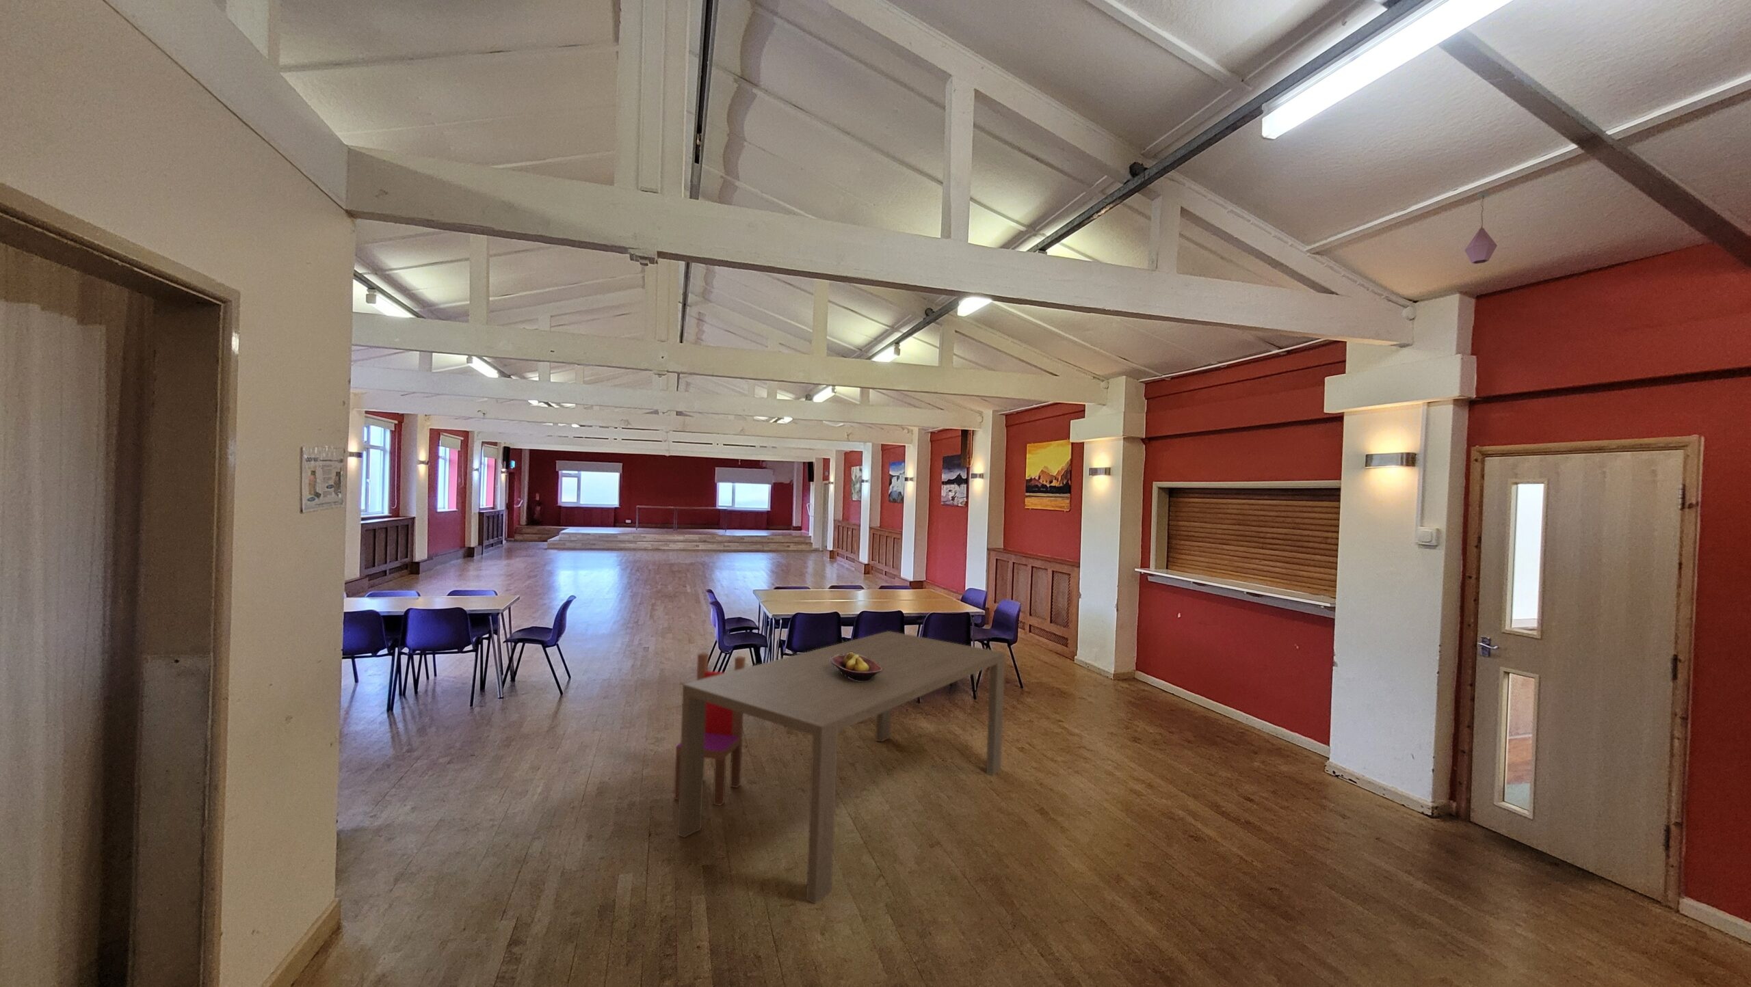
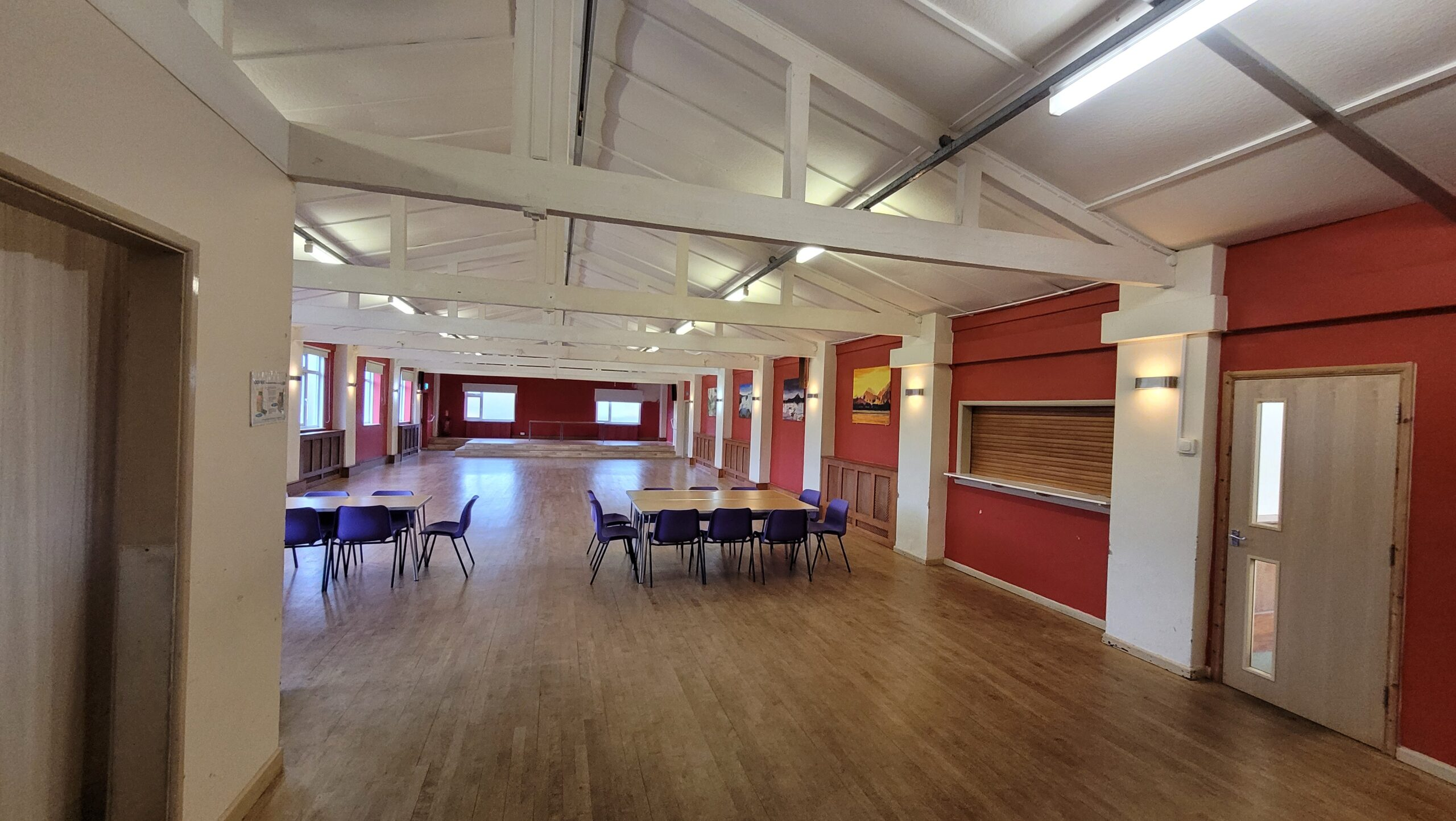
- chair [673,652,747,807]
- pendant light [1465,191,1498,264]
- dining table [677,630,1007,905]
- fruit bowl [830,652,883,680]
